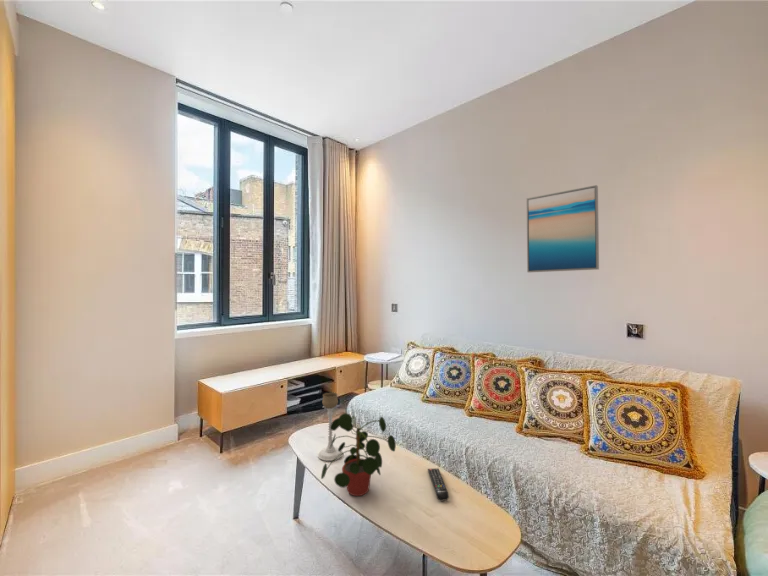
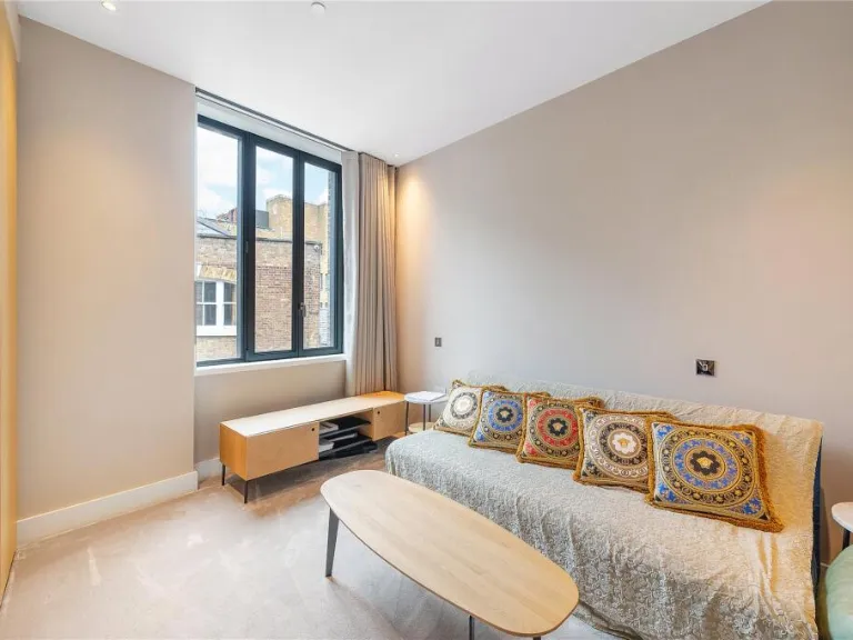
- candle holder [317,391,344,462]
- potted plant [320,412,397,497]
- wall art [526,184,600,273]
- remote control [427,467,450,502]
